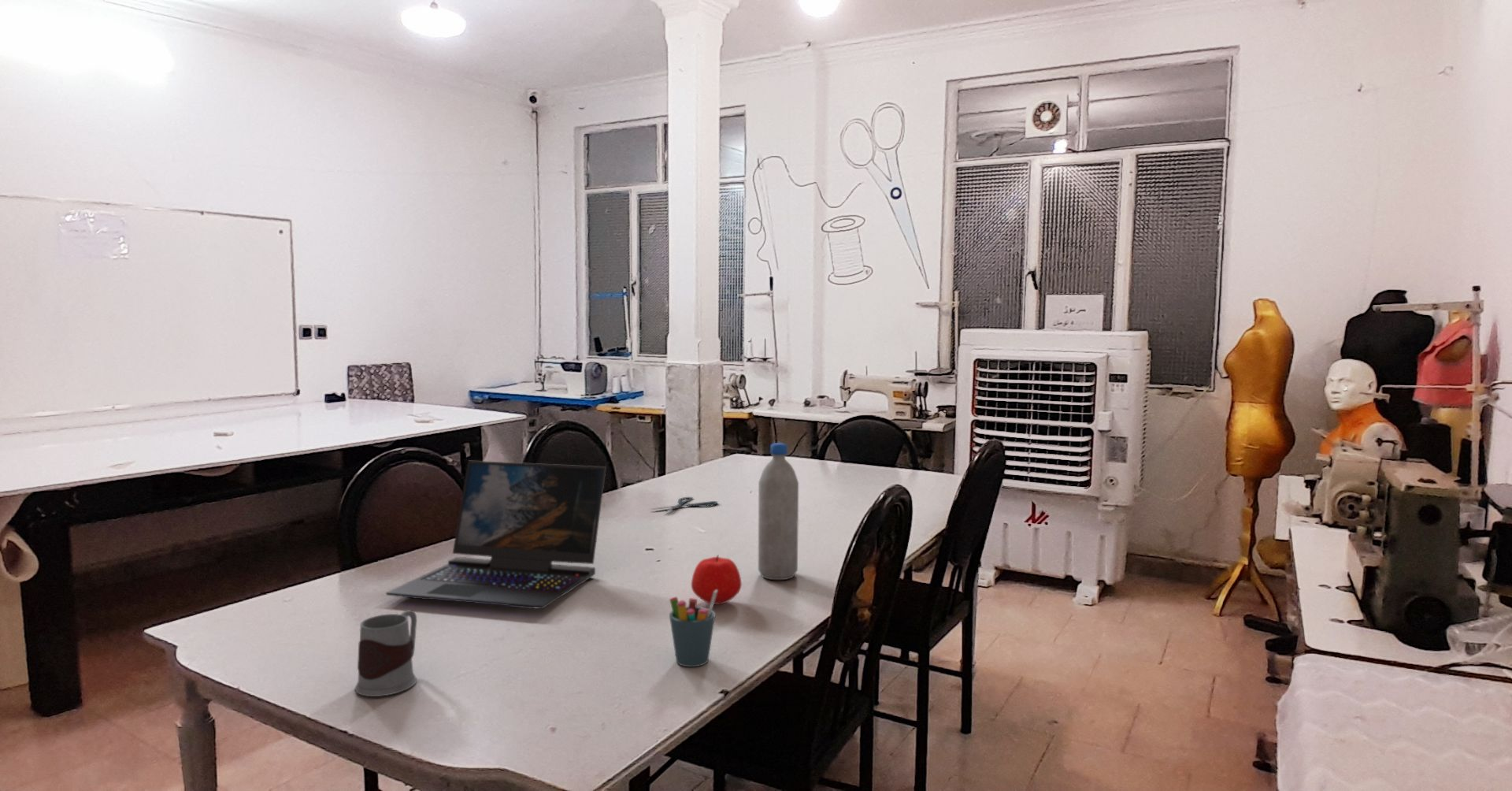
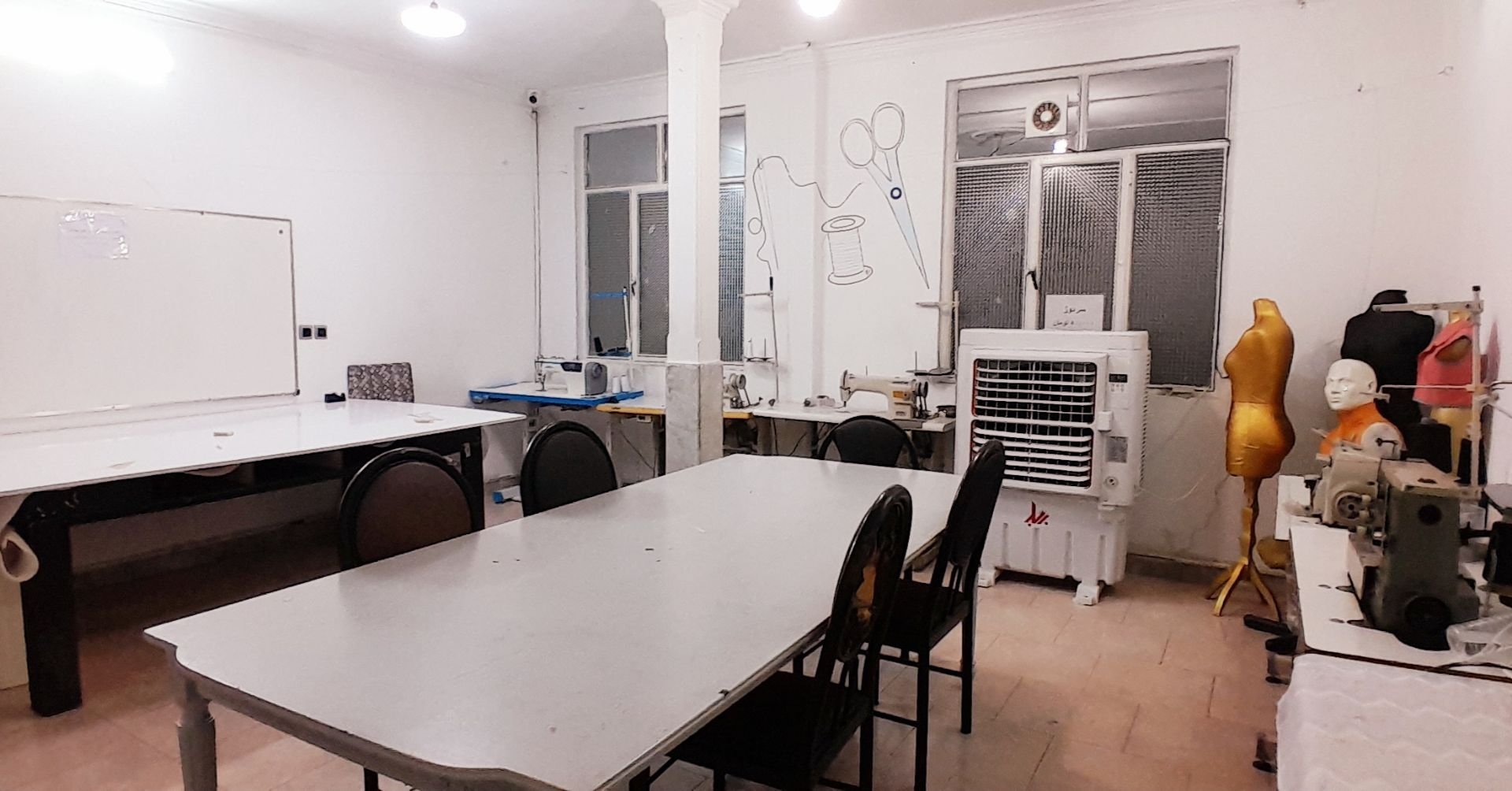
- shears [649,496,718,513]
- mug [354,610,417,697]
- apple [691,554,743,605]
- pen holder [669,590,717,667]
- water bottle [758,442,799,581]
- laptop [385,460,606,610]
